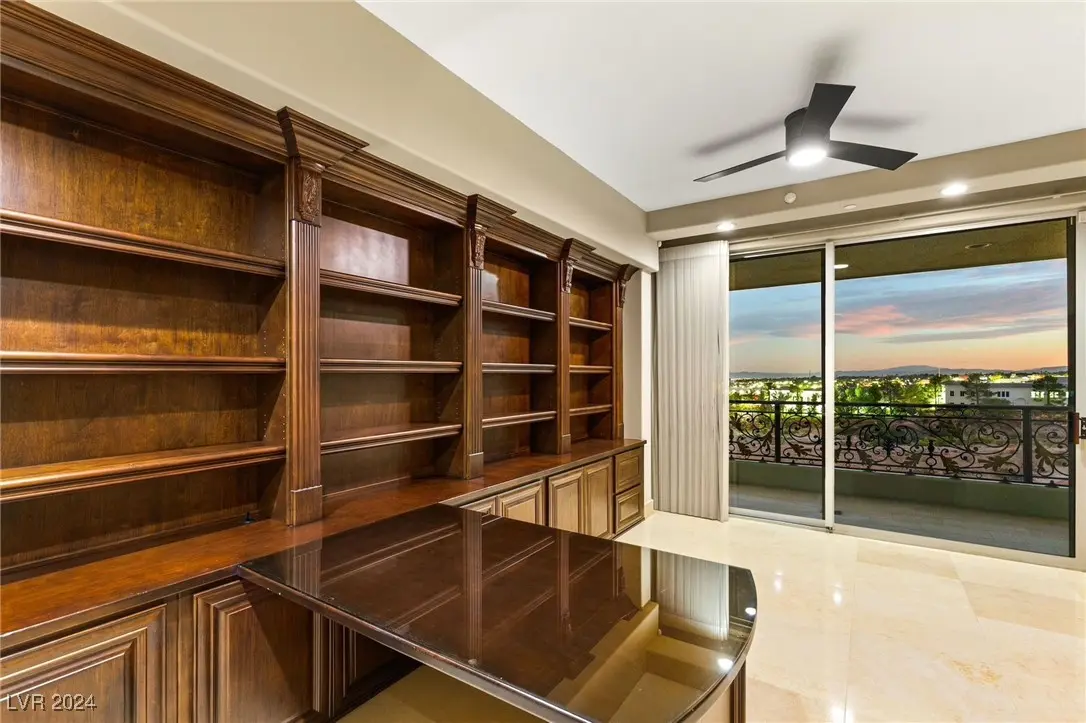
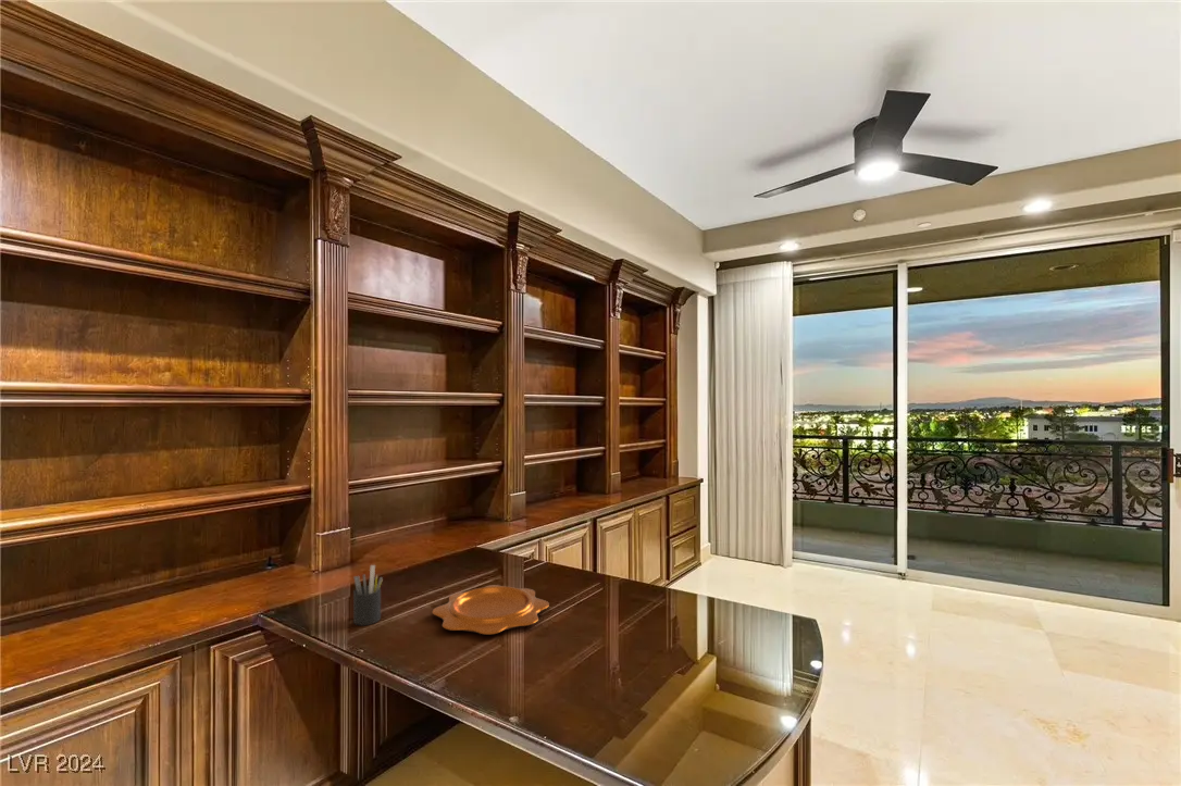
+ pen holder [352,564,384,626]
+ decorative bowl [432,584,550,635]
